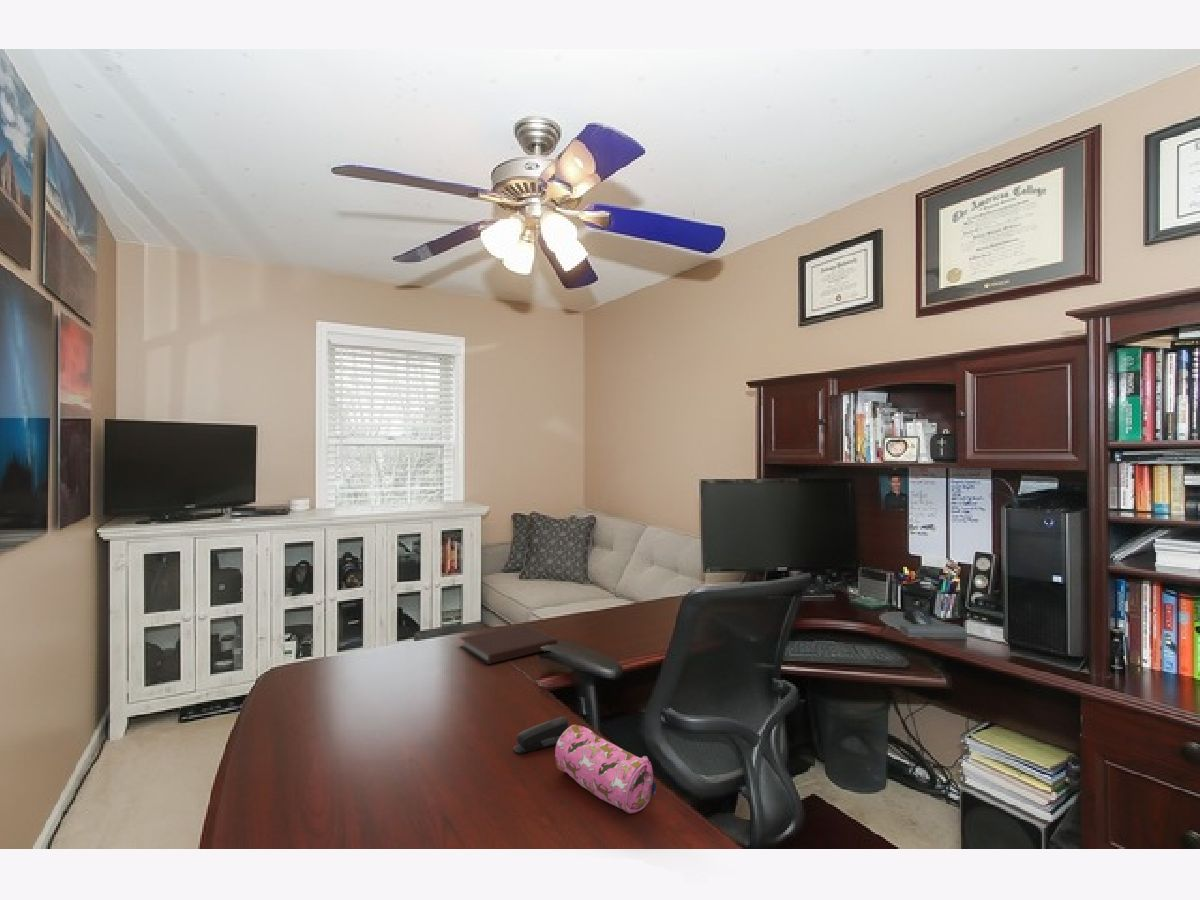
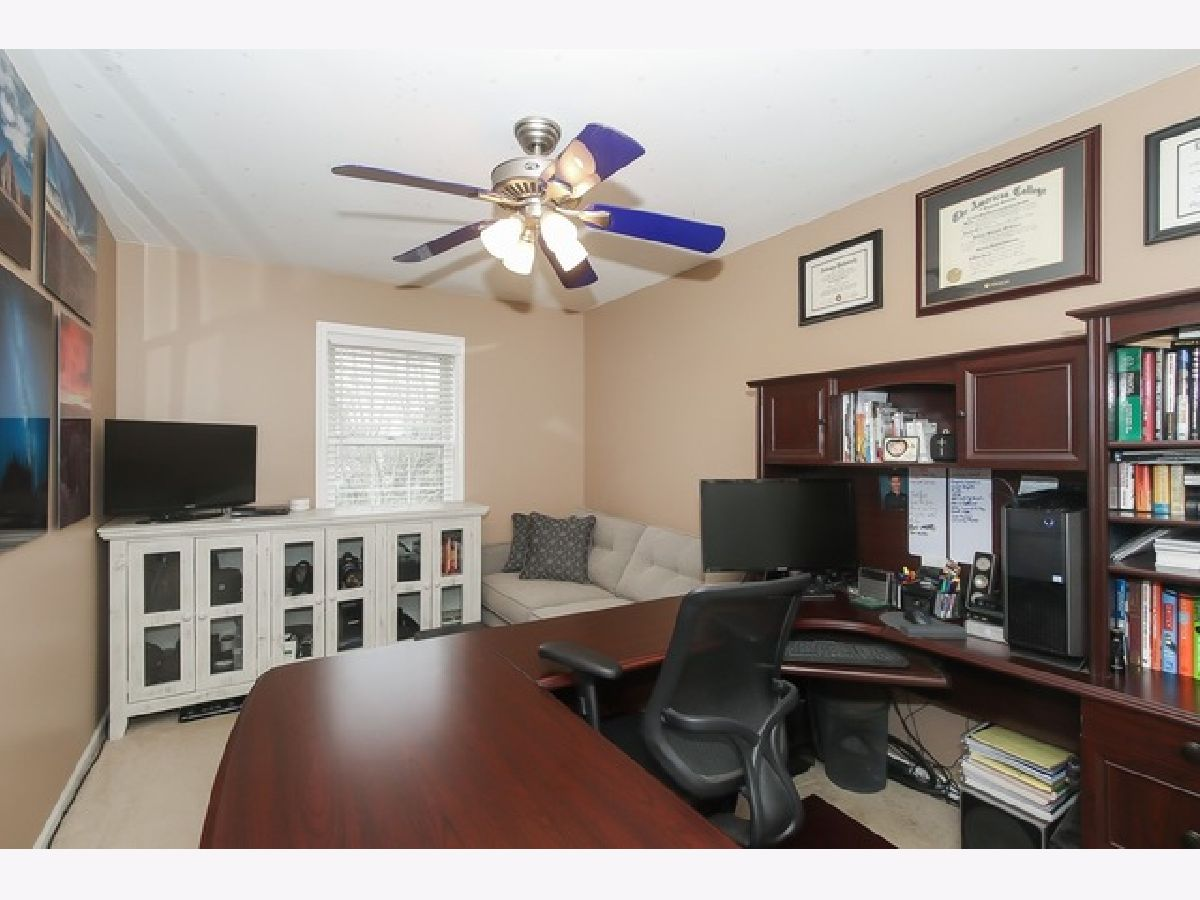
- stapler [513,716,570,754]
- notebook [459,623,559,665]
- pencil case [554,724,657,814]
